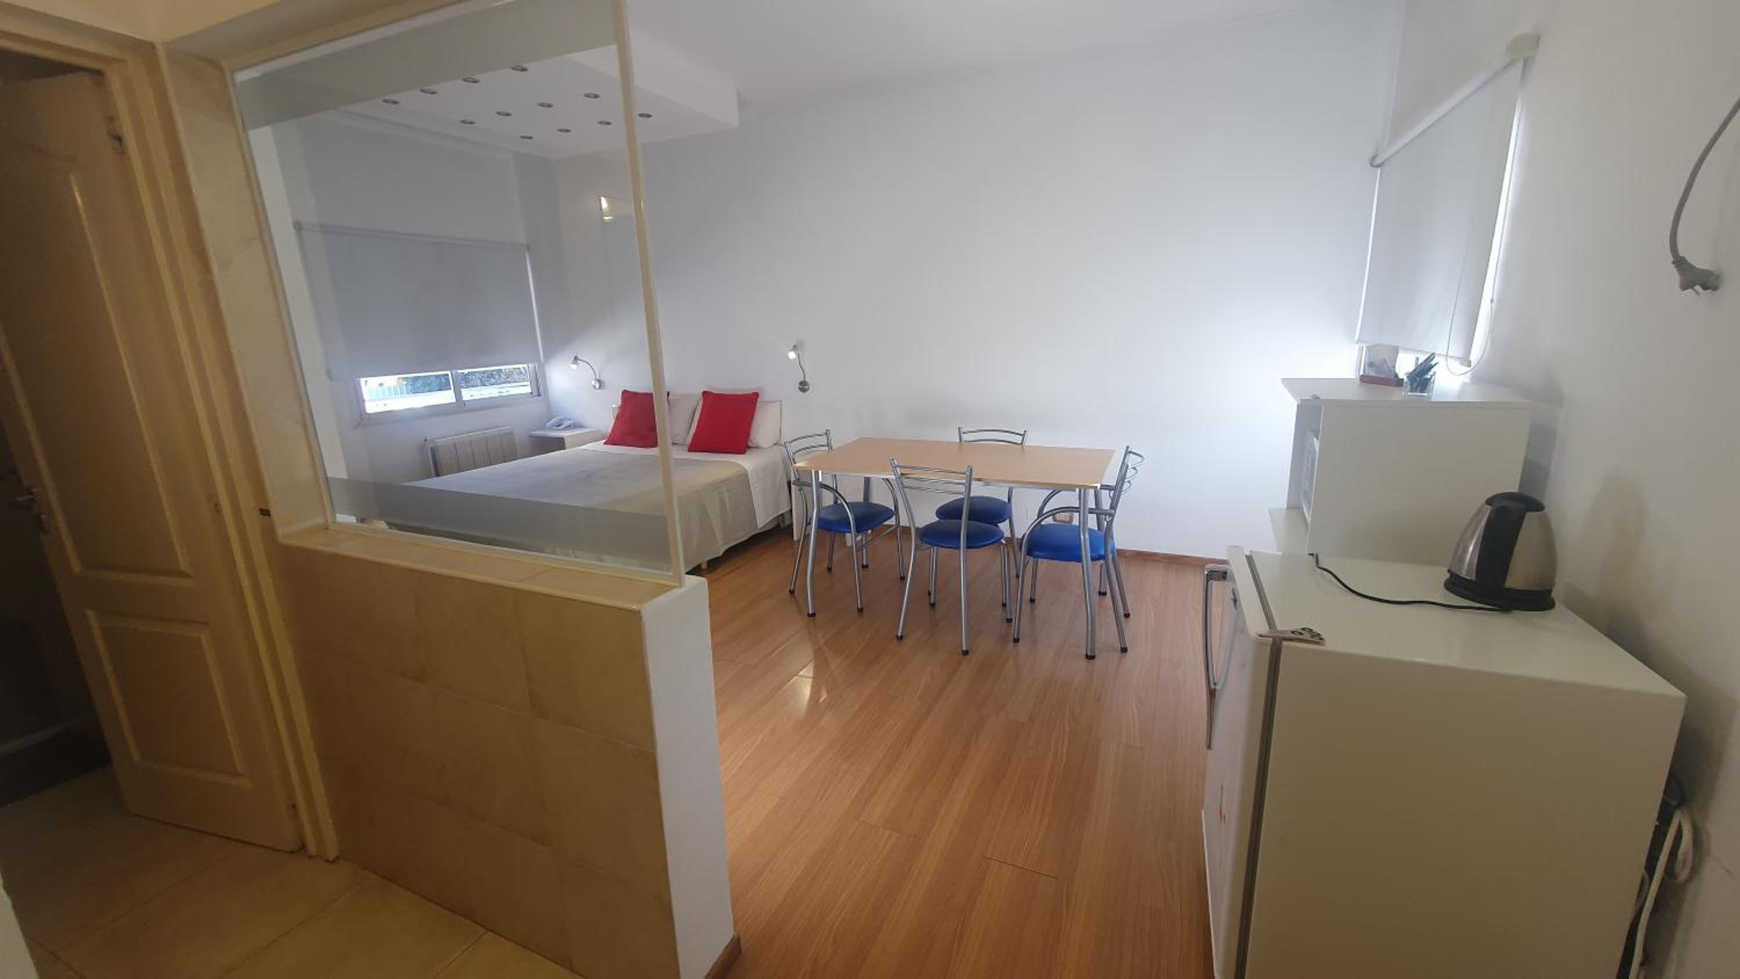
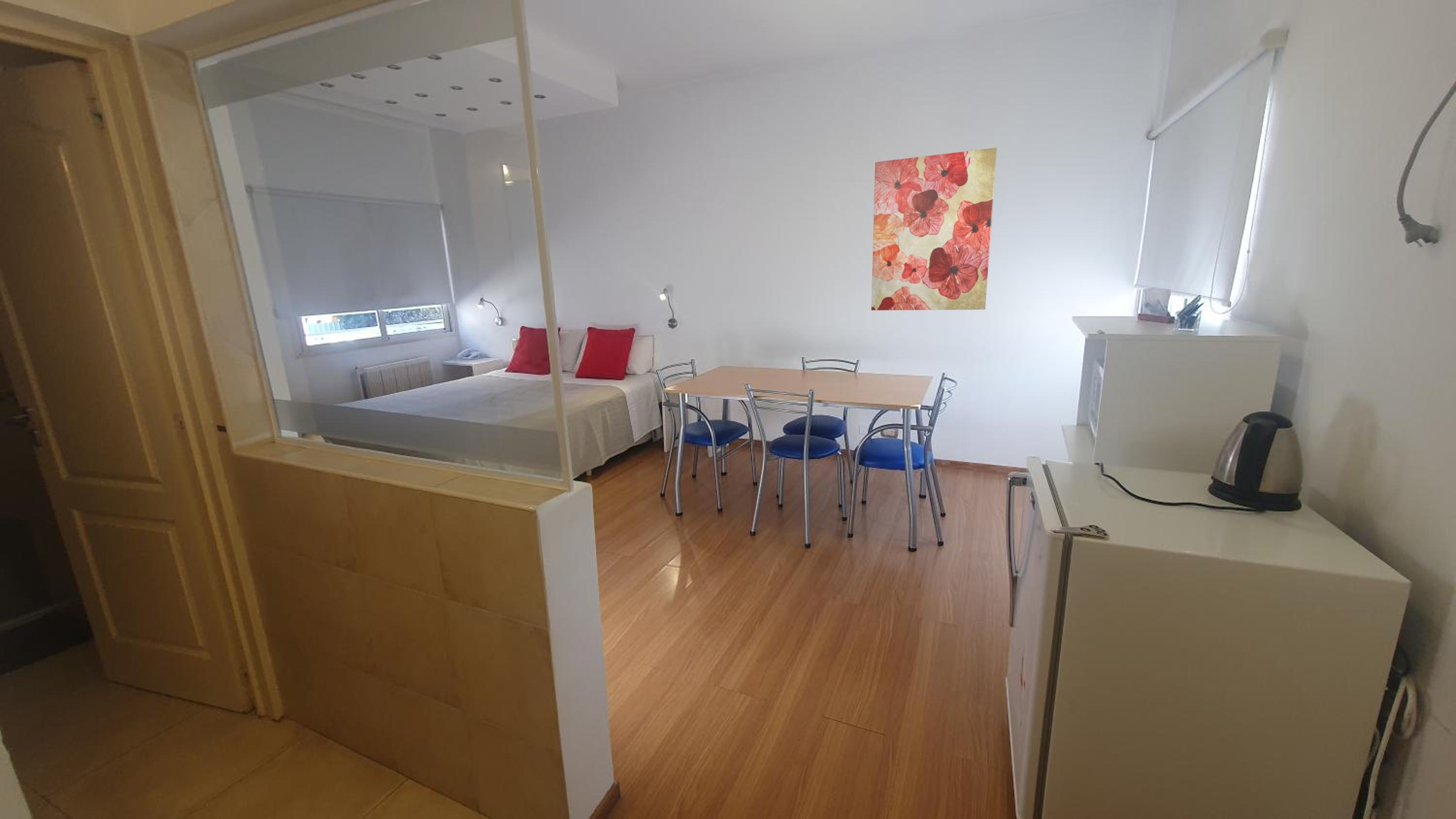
+ wall art [871,147,997,311]
